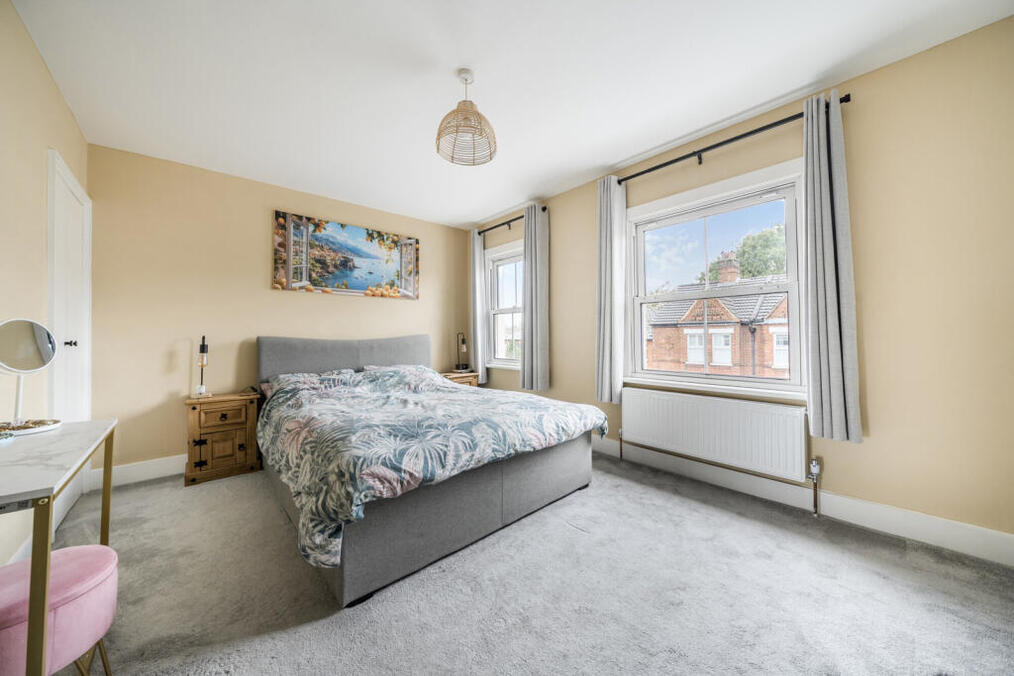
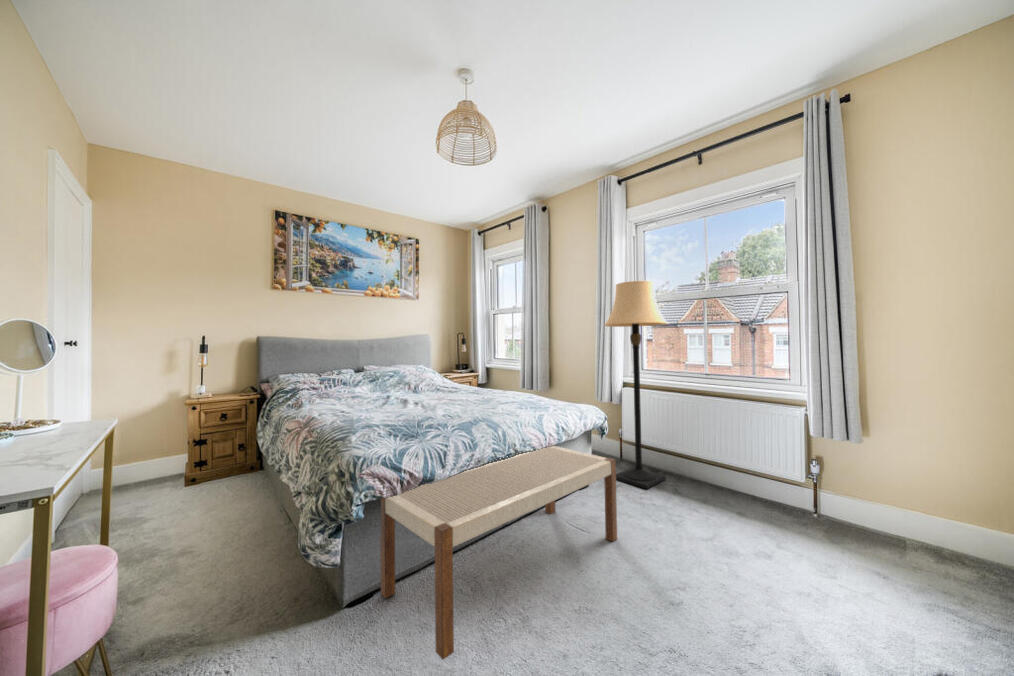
+ lamp [603,280,670,490]
+ bench [379,445,618,661]
